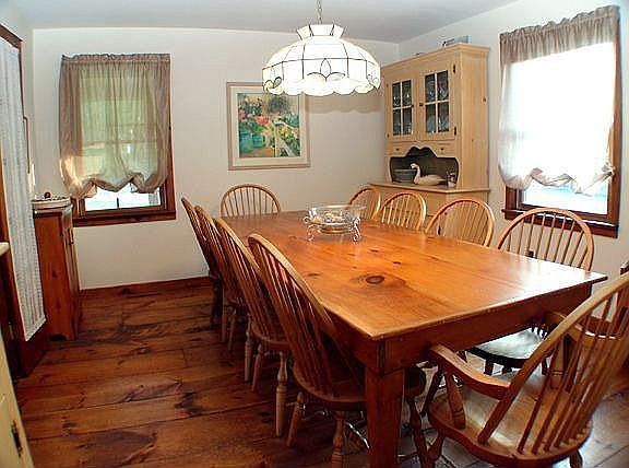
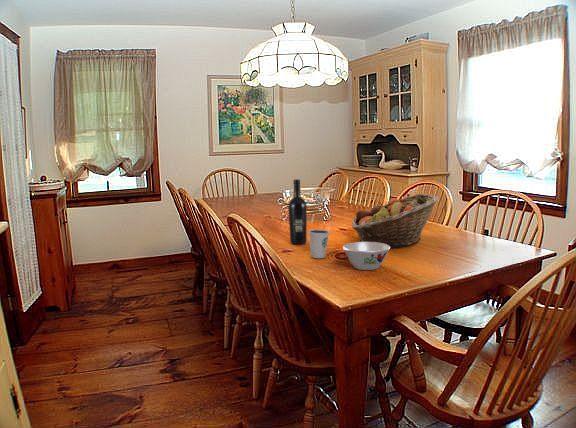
+ wine bottle [287,178,308,245]
+ dixie cup [308,228,330,259]
+ fruit basket [350,193,440,248]
+ bowl [342,241,391,271]
